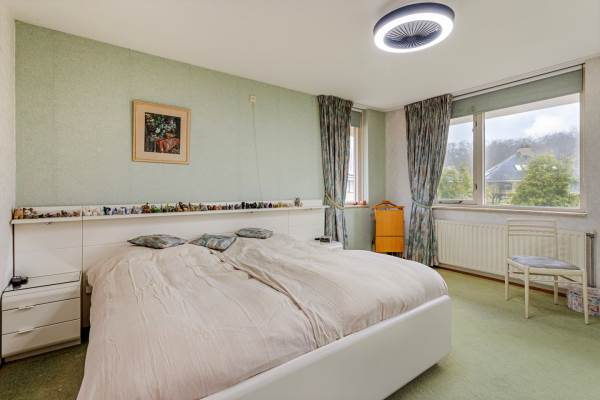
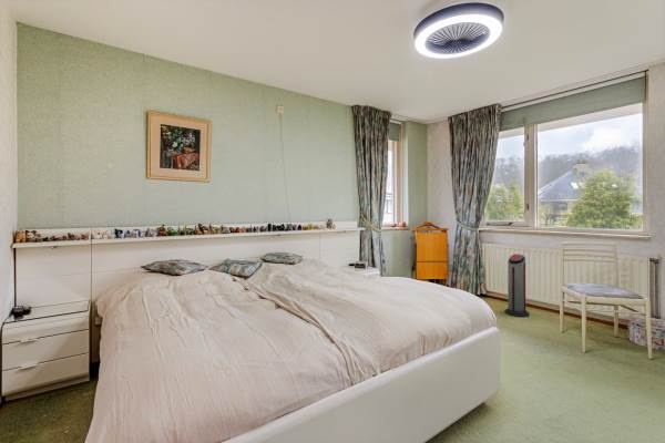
+ air purifier [503,253,531,318]
